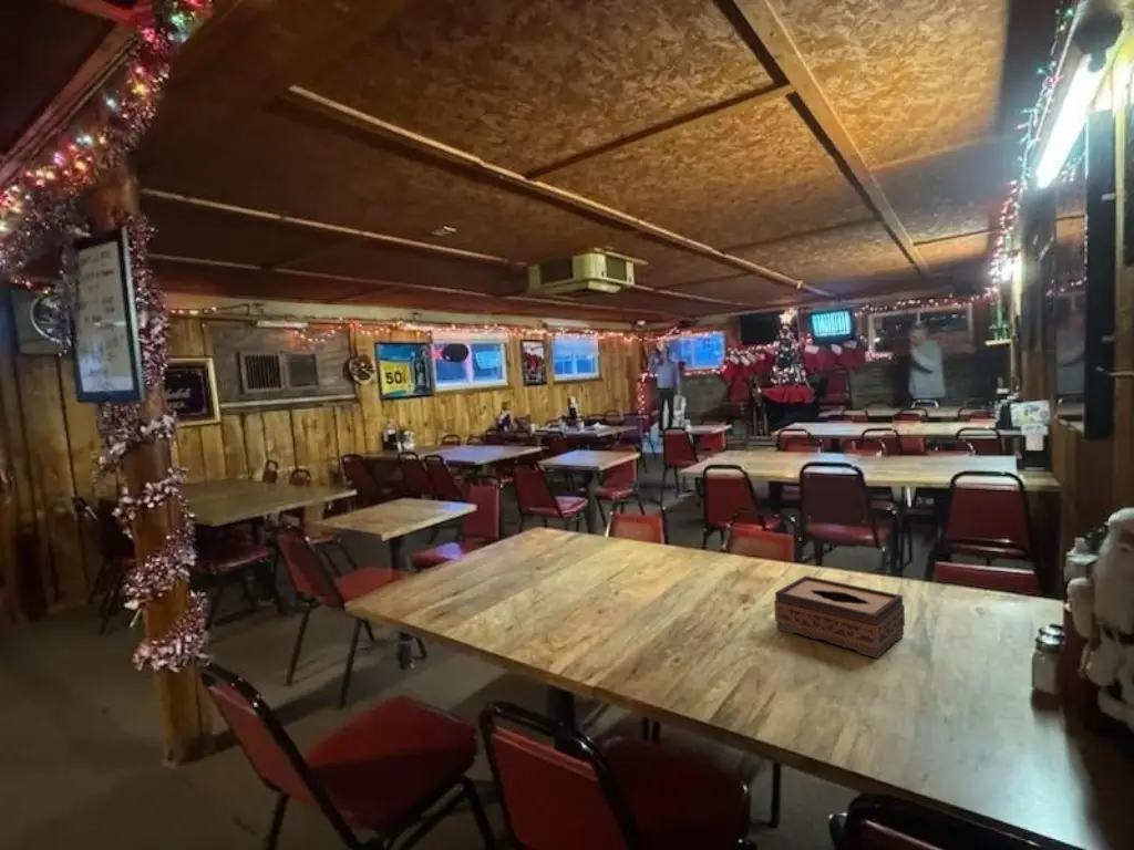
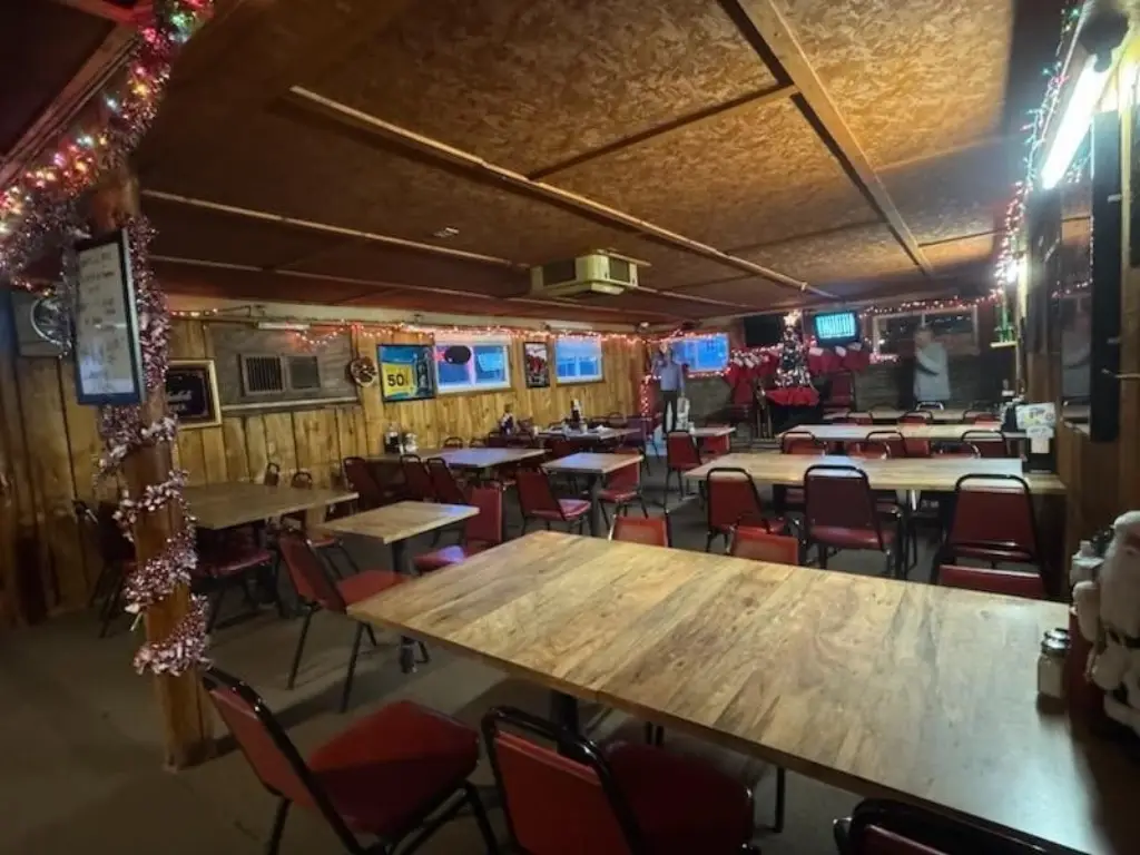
- tissue box [773,574,906,660]
